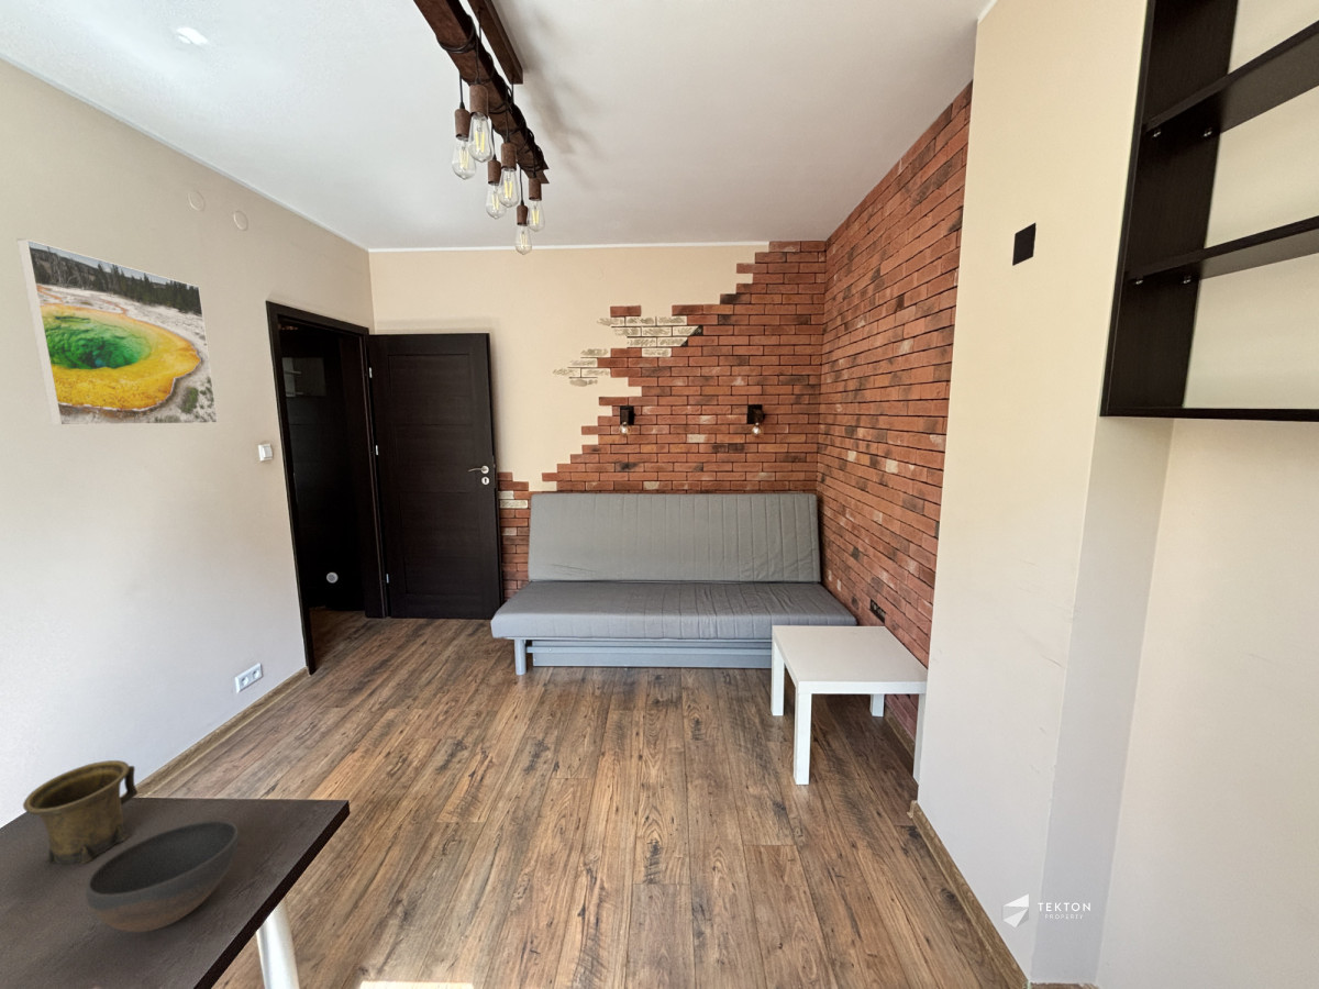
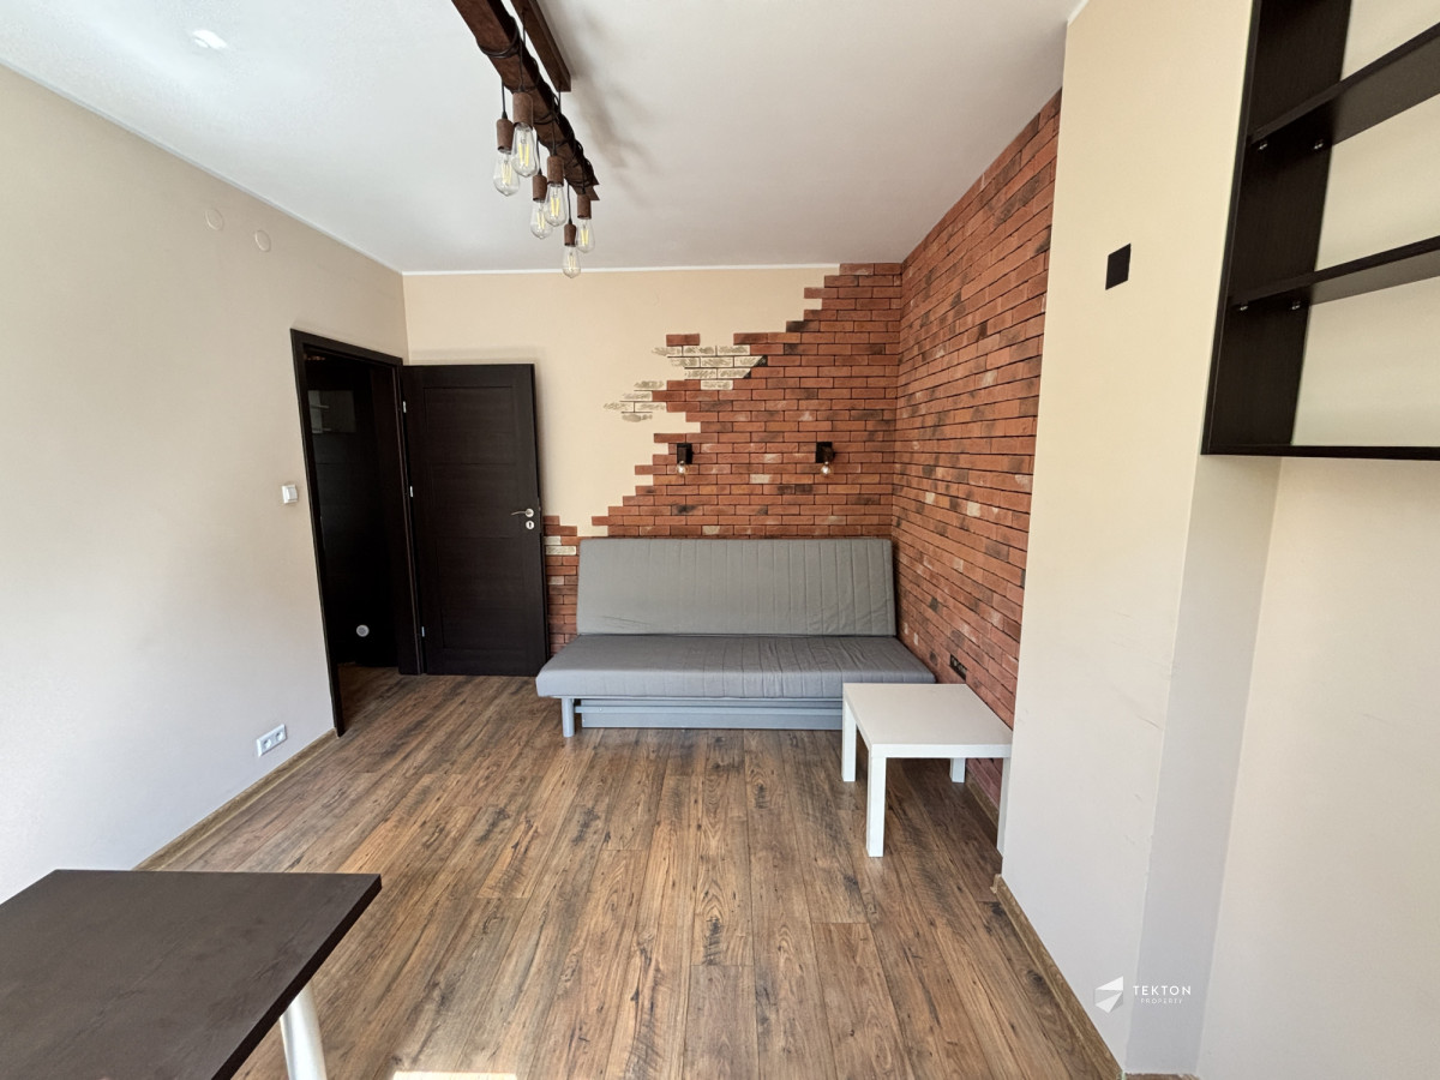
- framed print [15,237,219,426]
- bowl [85,819,240,933]
- mug [22,759,138,865]
